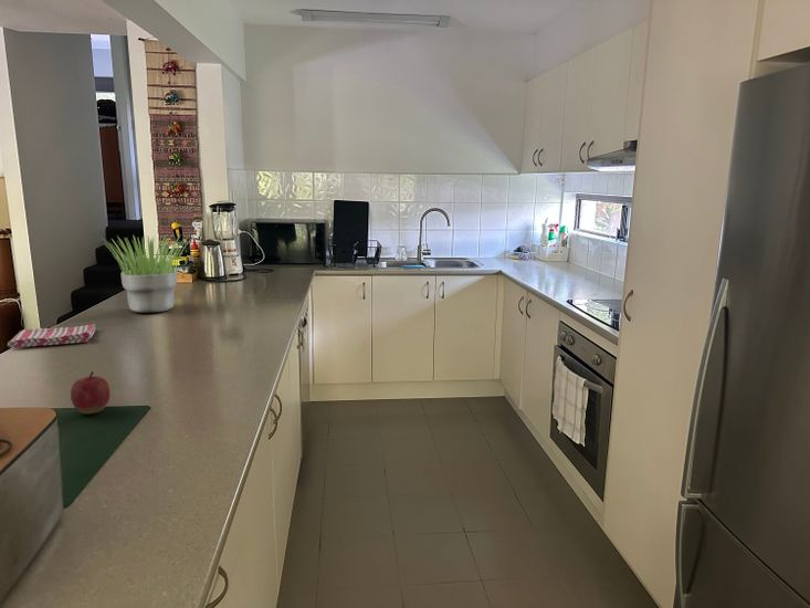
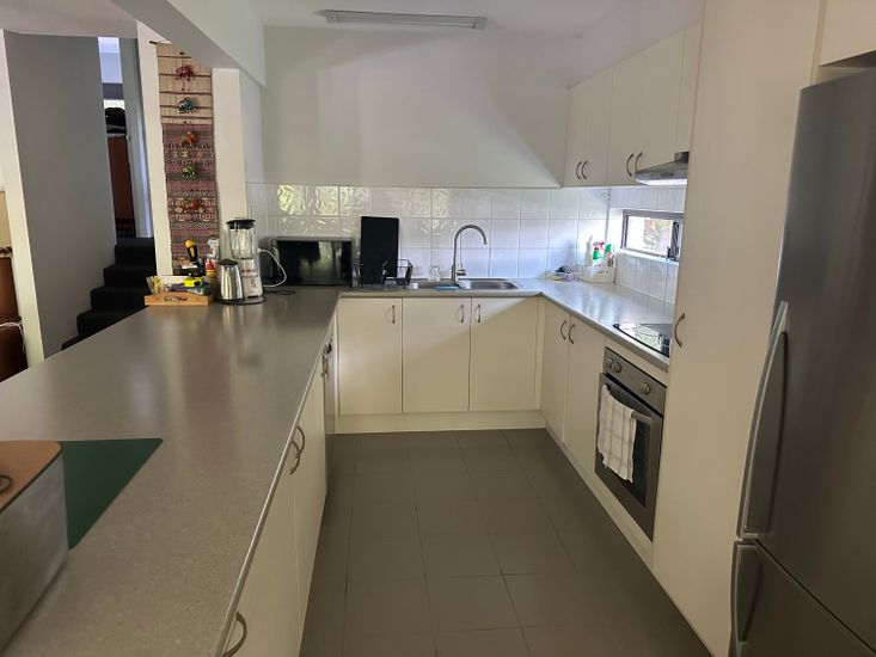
- apple [70,370,112,415]
- potted plant [101,233,190,314]
- dish towel [7,323,96,348]
